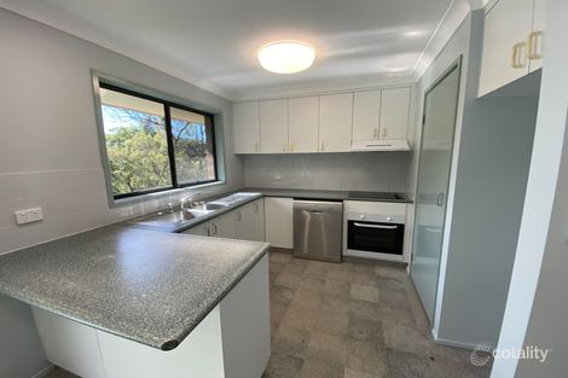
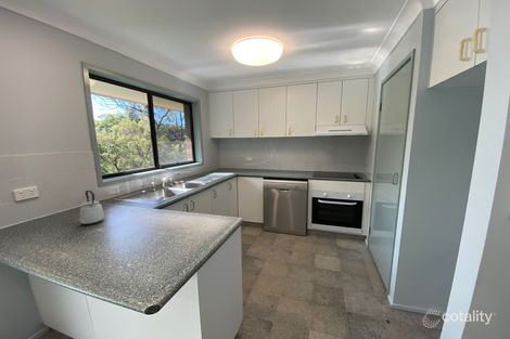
+ kettle [79,190,105,225]
